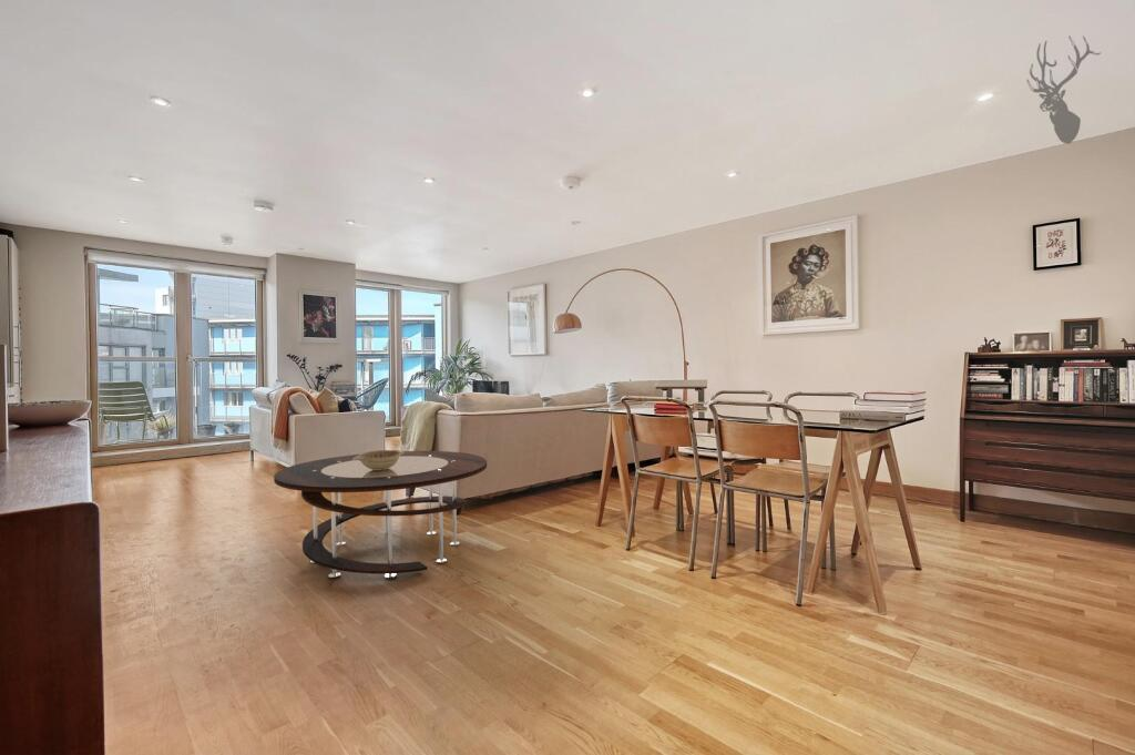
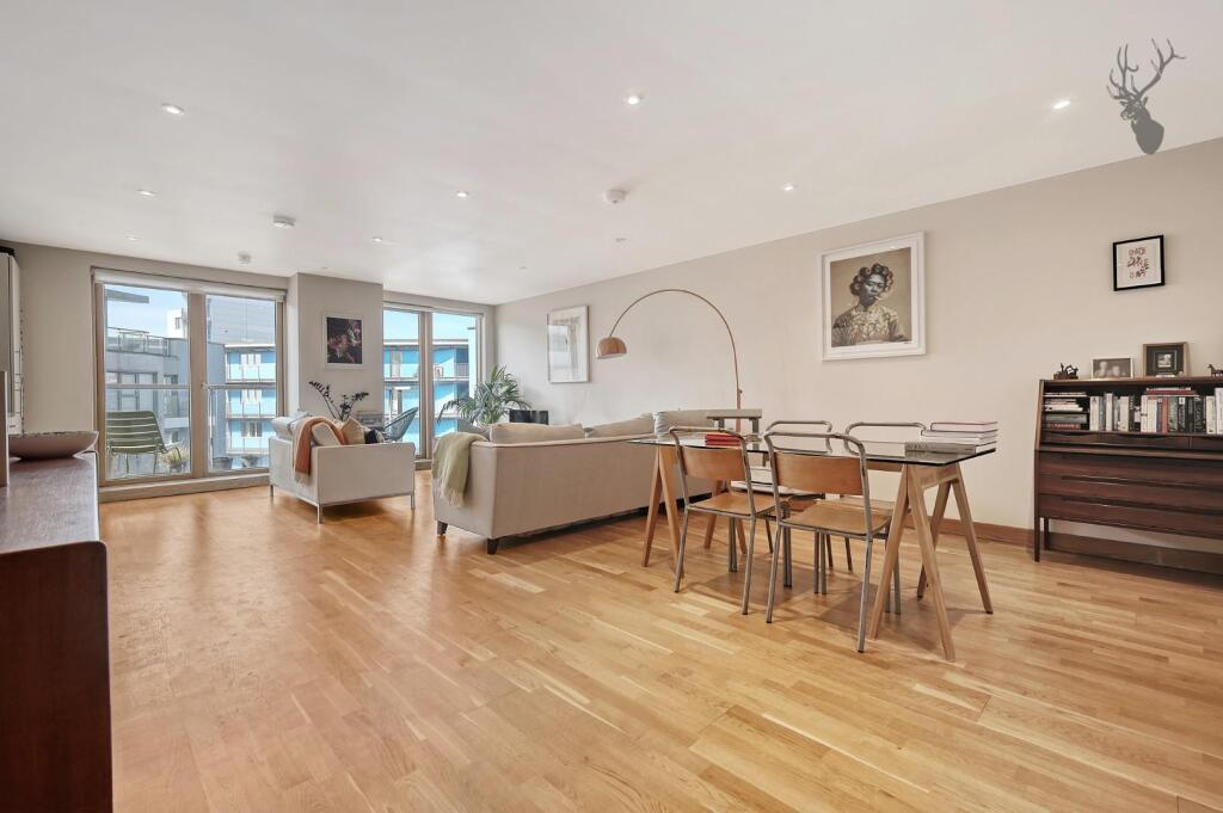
- coffee table [273,450,488,579]
- decorative bowl [352,449,403,470]
